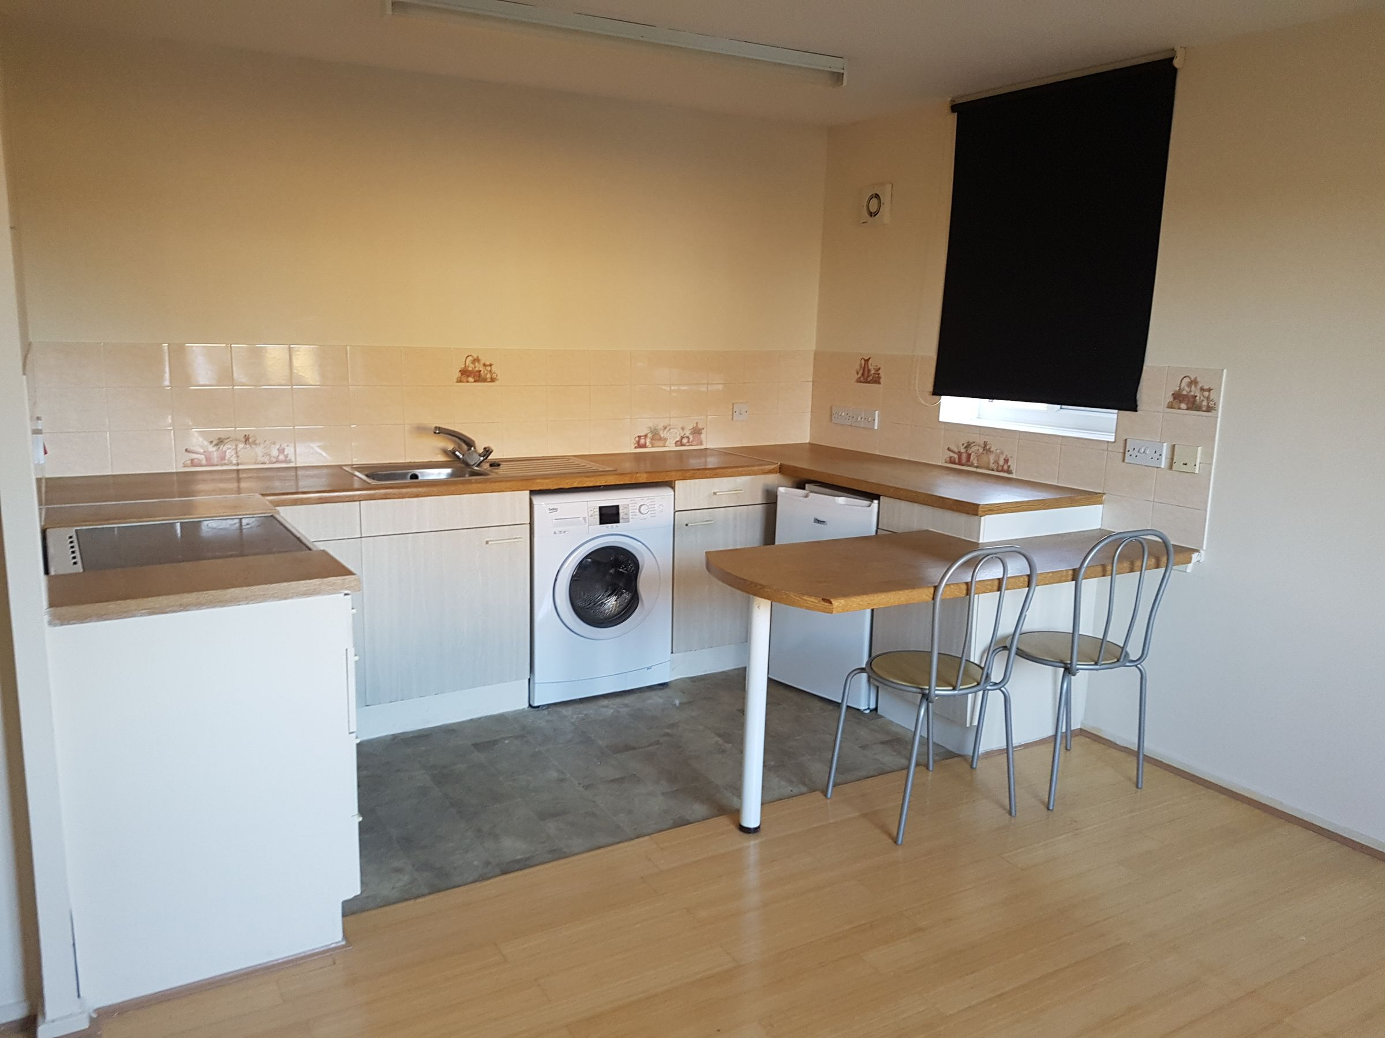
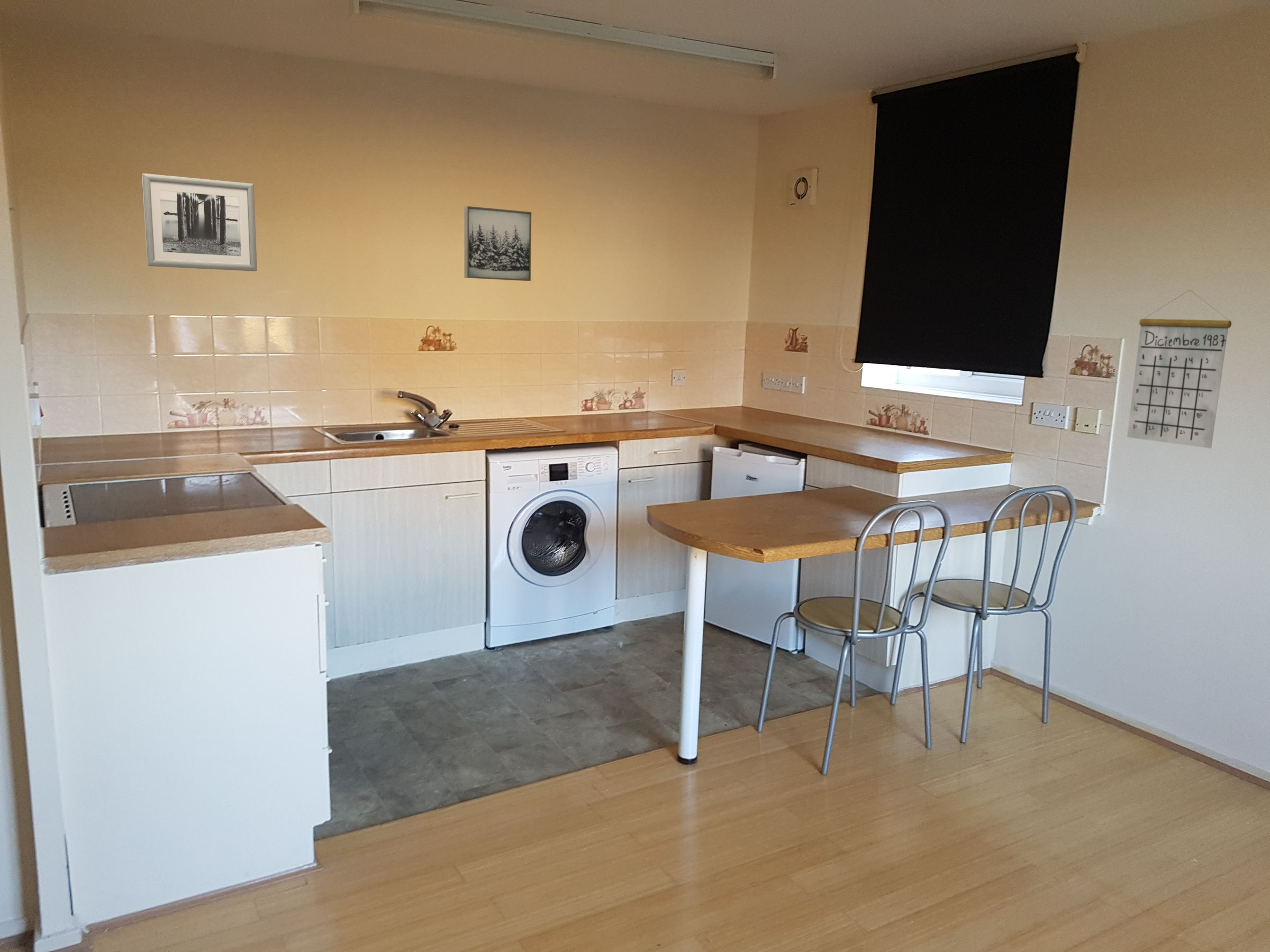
+ wall art [141,173,258,272]
+ calendar [1127,289,1232,449]
+ wall art [464,206,532,281]
